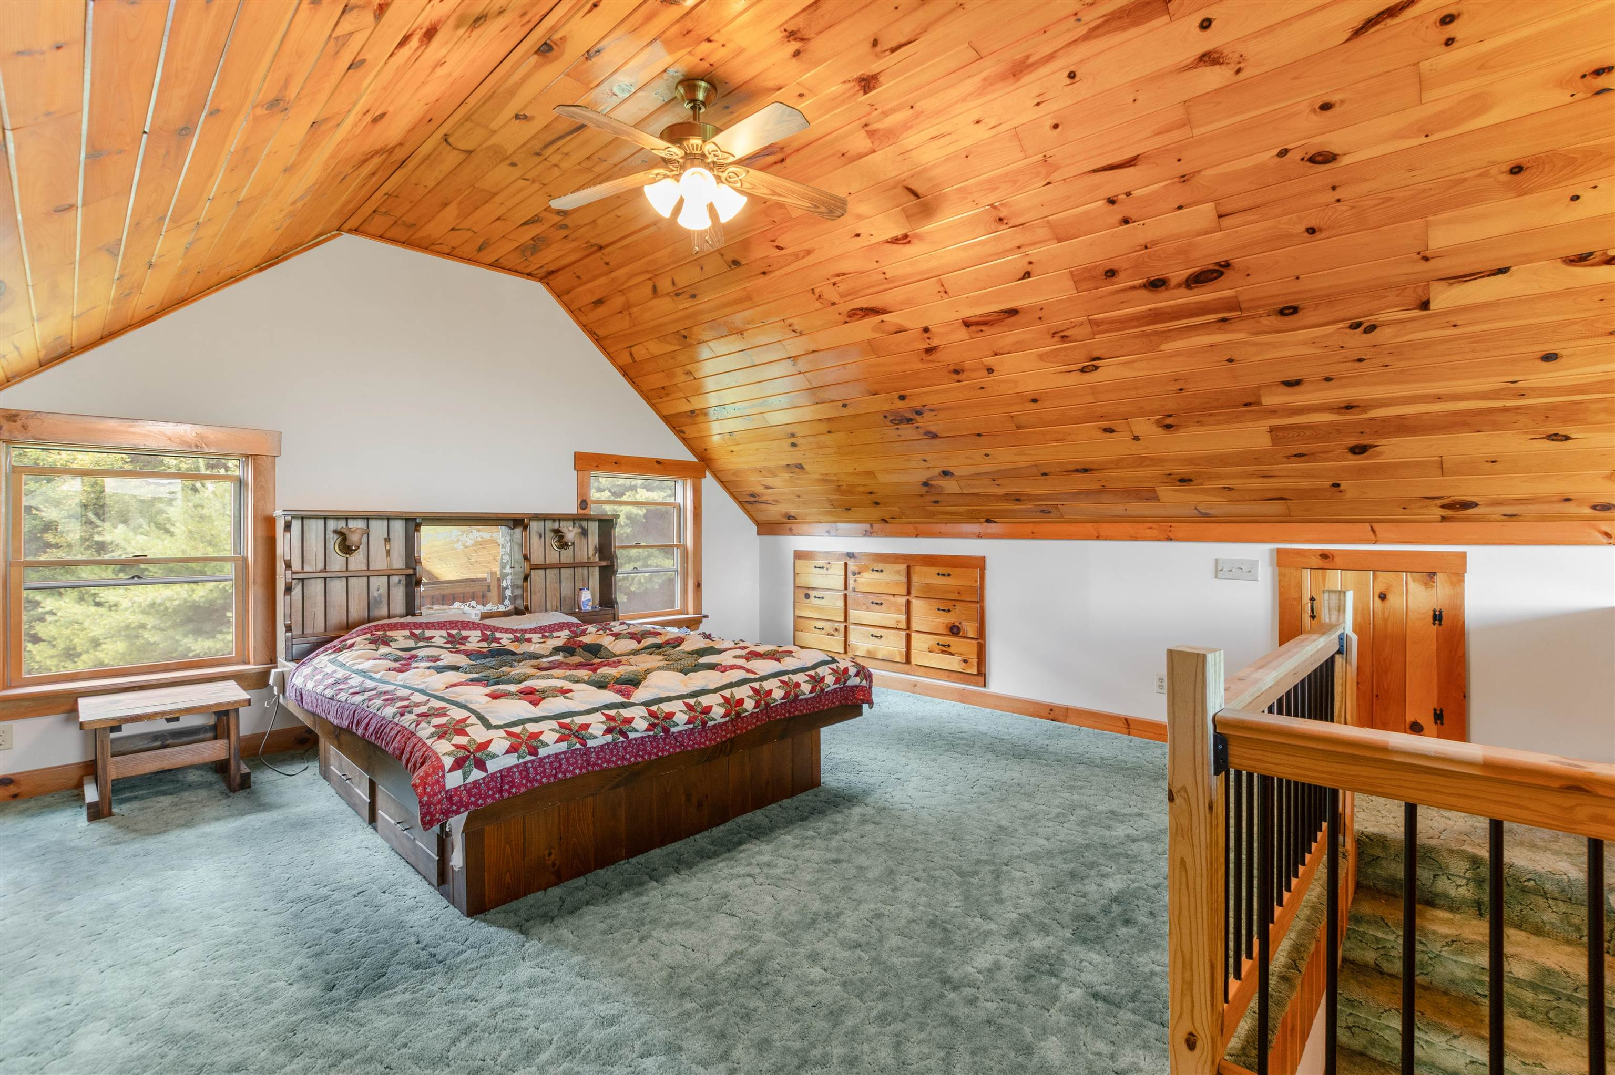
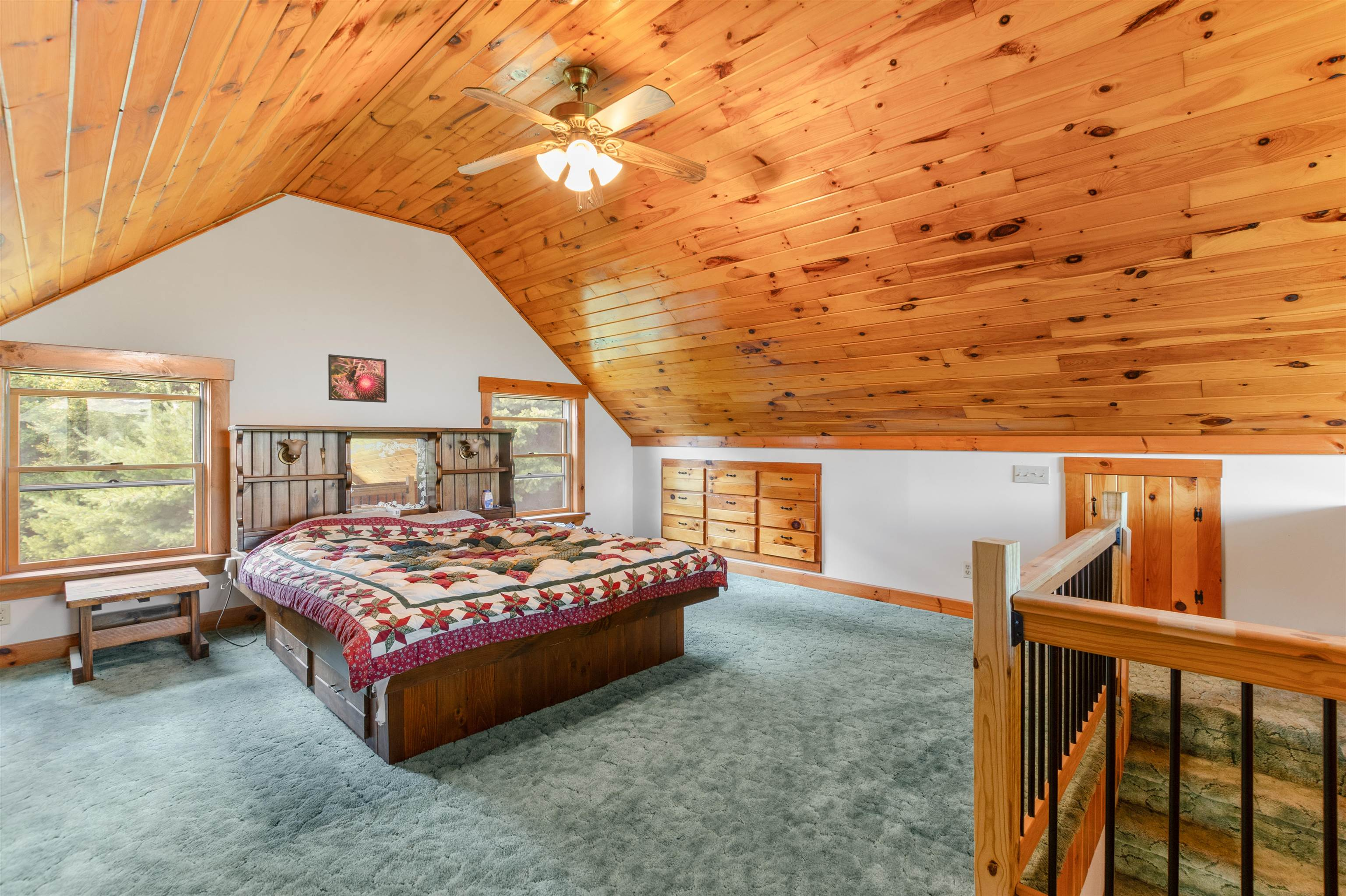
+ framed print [328,354,387,403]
